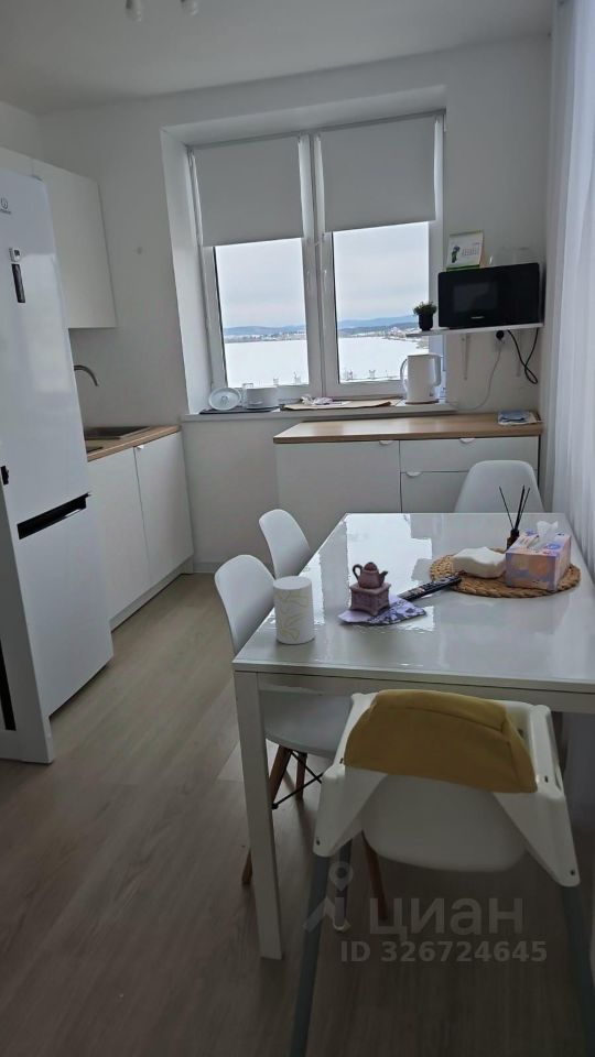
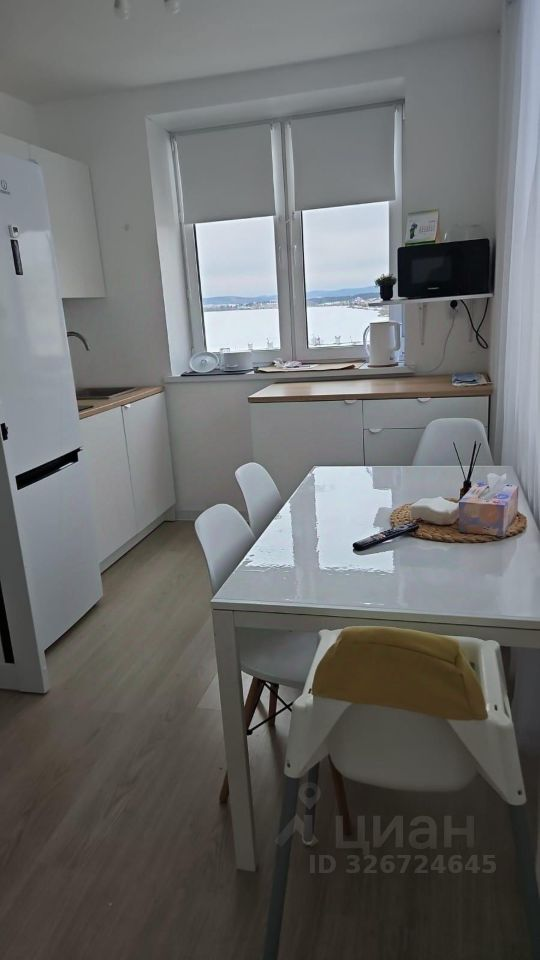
- cup [271,575,316,645]
- teapot [336,560,428,625]
